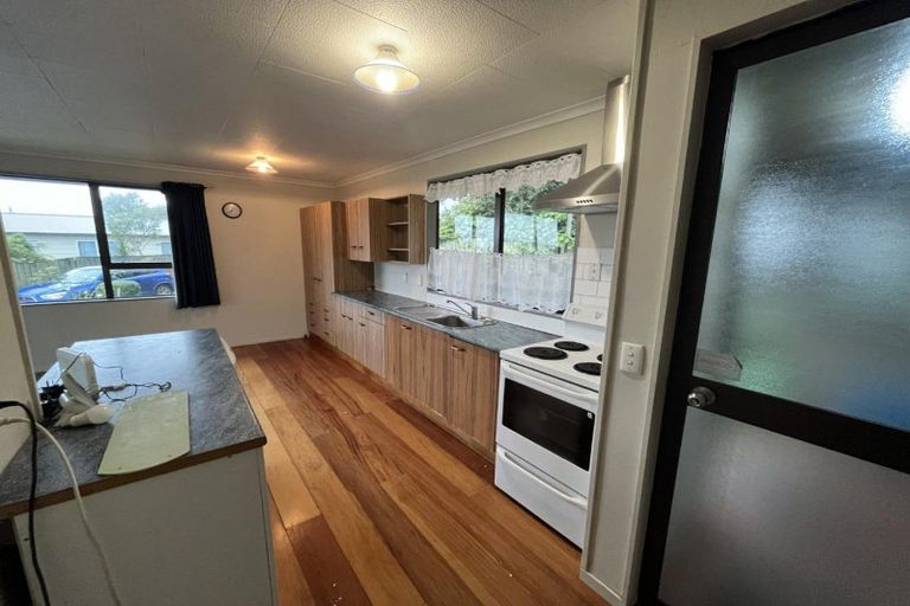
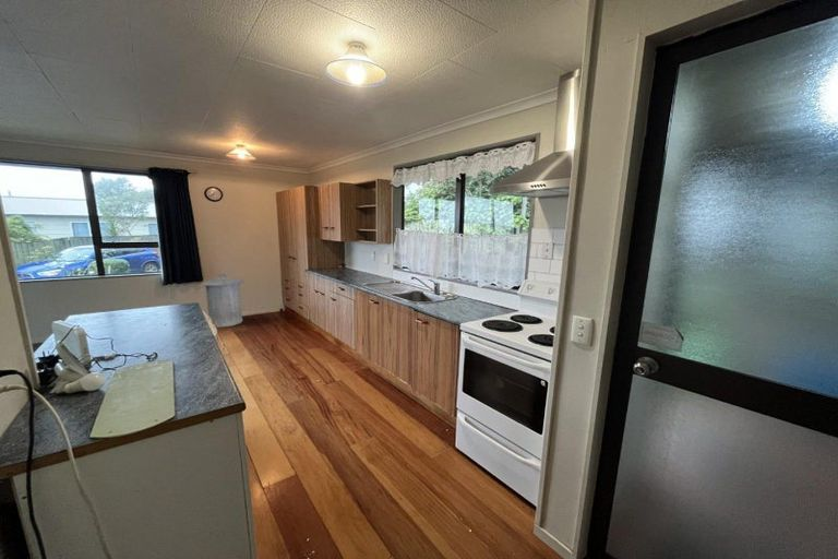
+ trash can [199,273,247,329]
